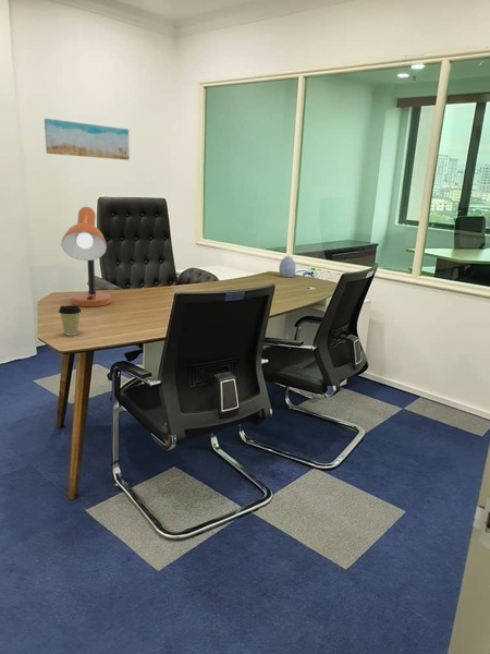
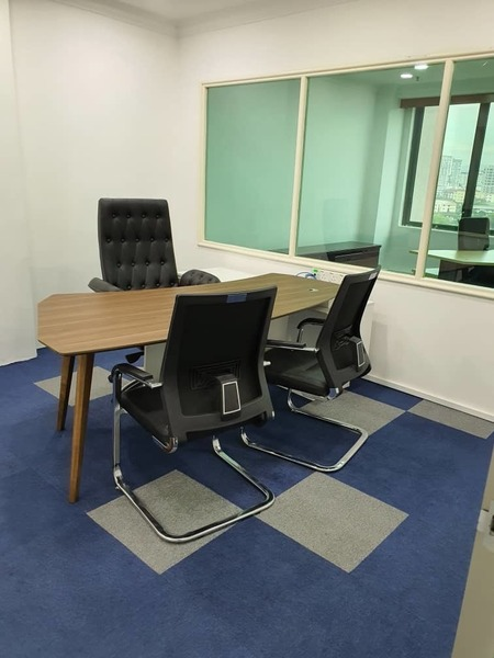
- desk lamp [61,206,112,307]
- decorative egg [278,255,297,278]
- coffee cup [58,304,82,337]
- wall art [44,118,131,161]
